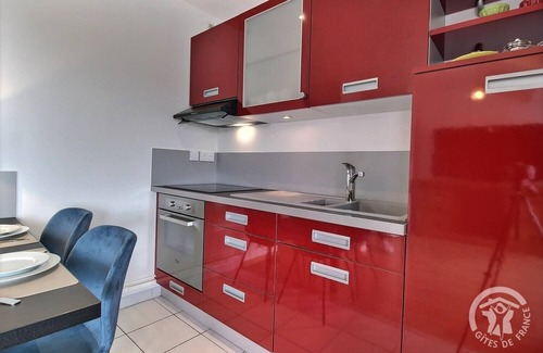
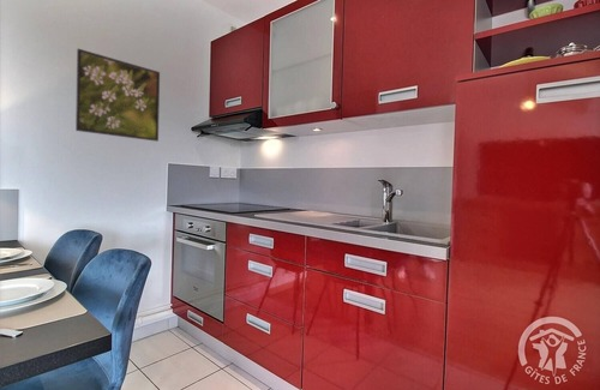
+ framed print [74,48,161,143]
